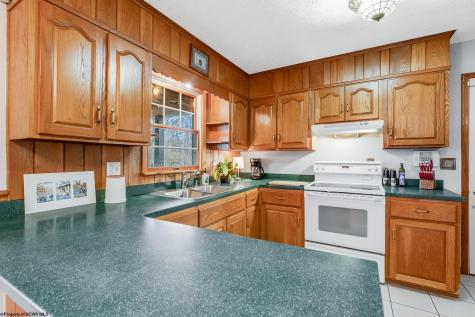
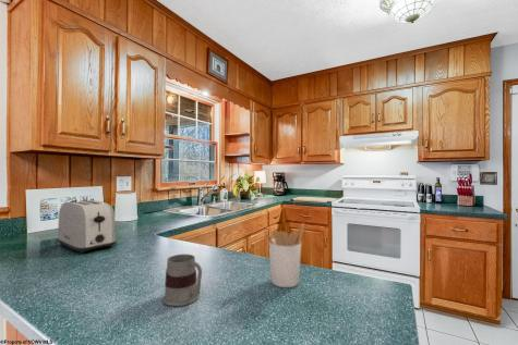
+ toaster [57,199,117,255]
+ utensil holder [262,222,305,288]
+ mug [161,254,203,307]
